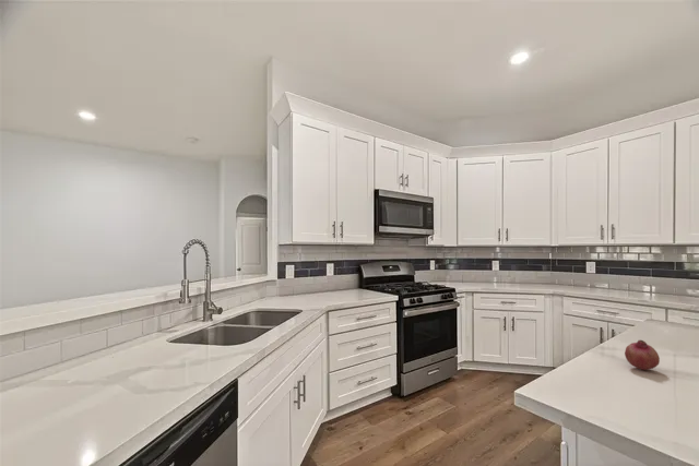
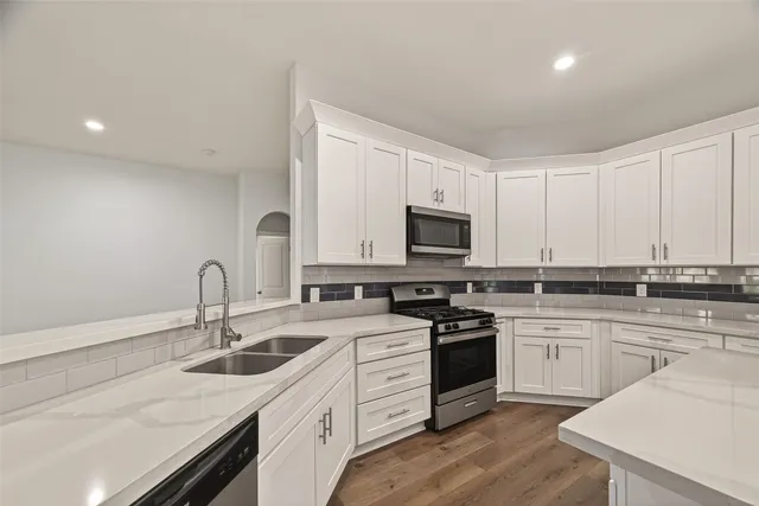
- fruit [624,339,661,370]
